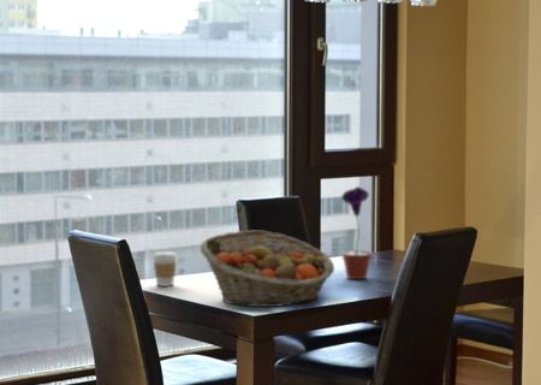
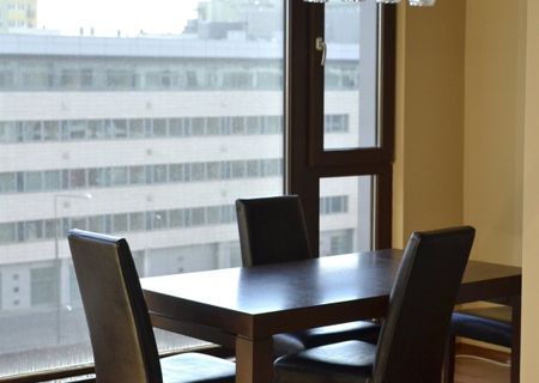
- potted flower [340,185,373,280]
- fruit basket [198,230,335,308]
- coffee cup [151,251,178,288]
